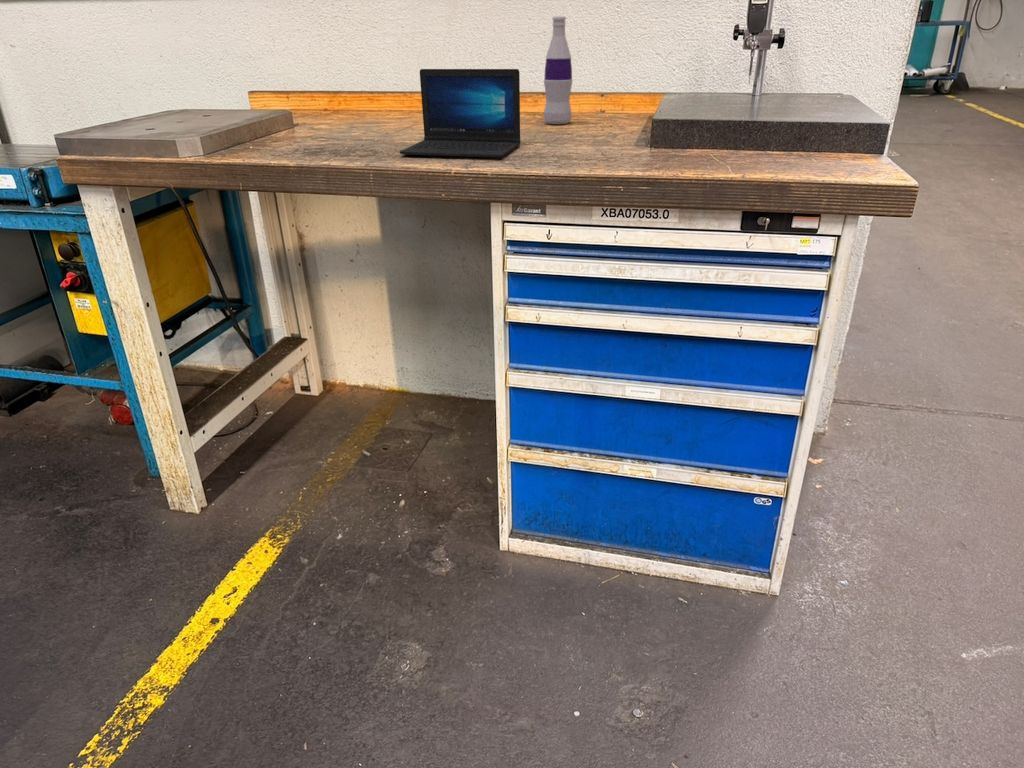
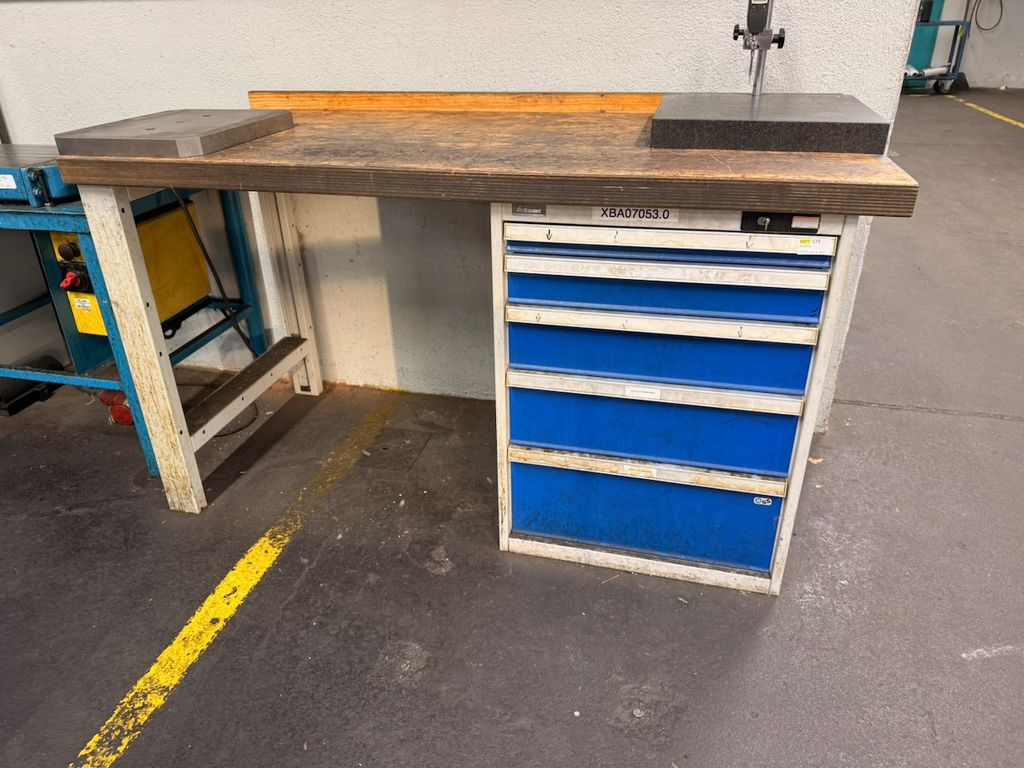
- bottle [543,15,574,125]
- laptop [399,68,522,159]
